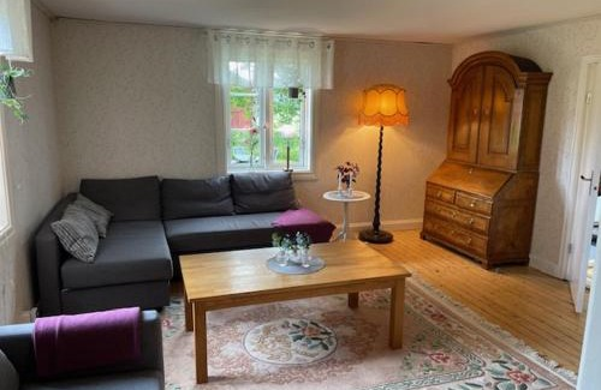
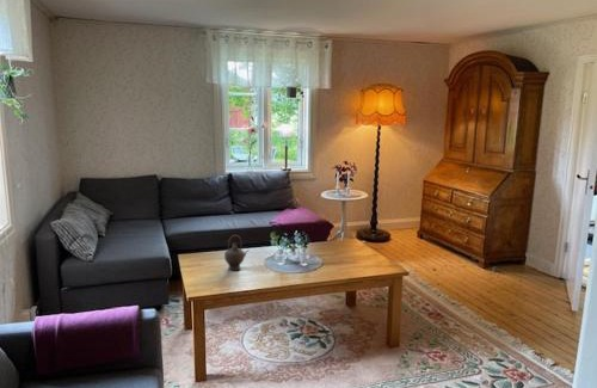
+ teapot [223,234,251,271]
